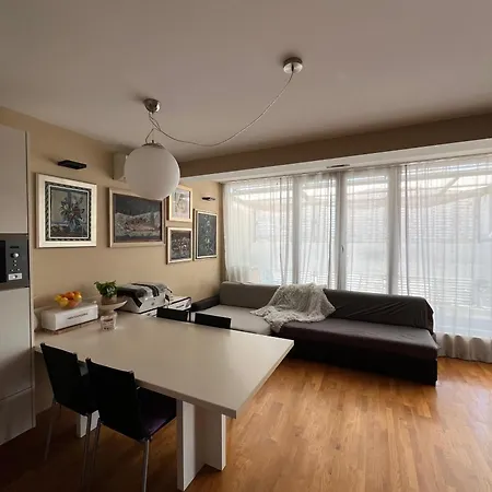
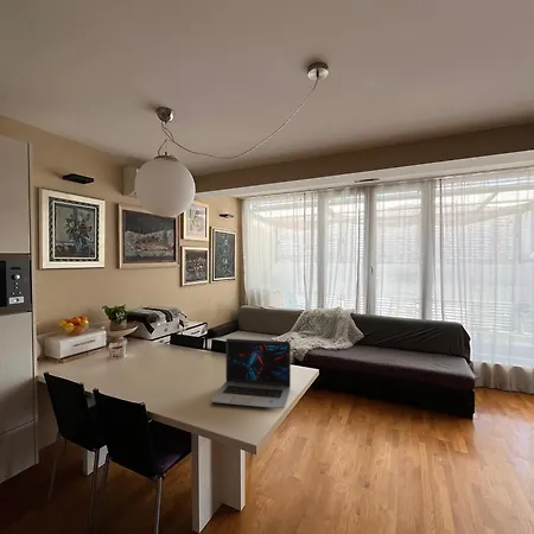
+ laptop [209,337,292,409]
